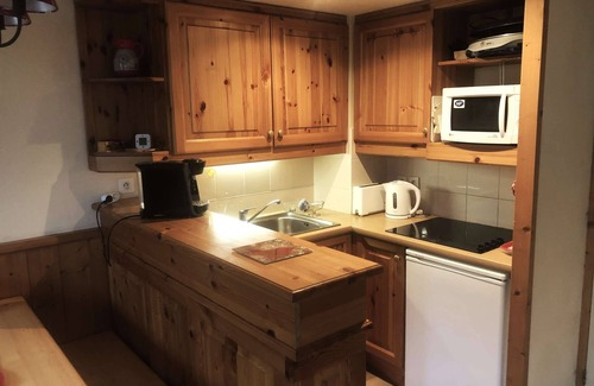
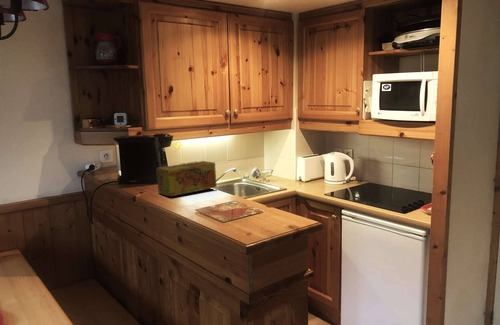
+ cereal box [155,160,218,197]
